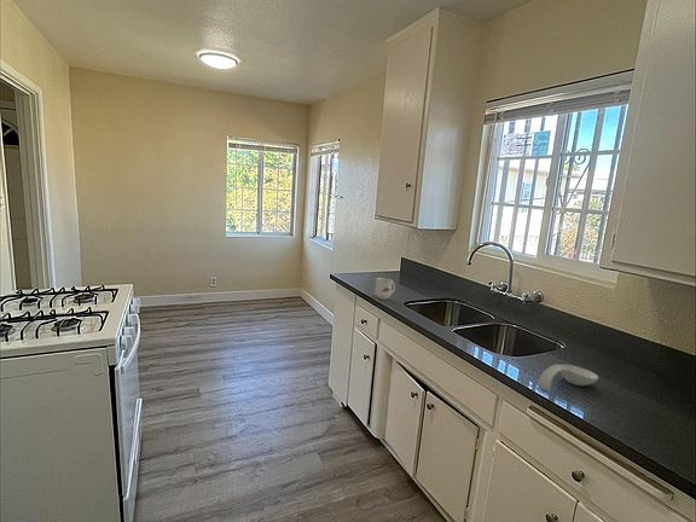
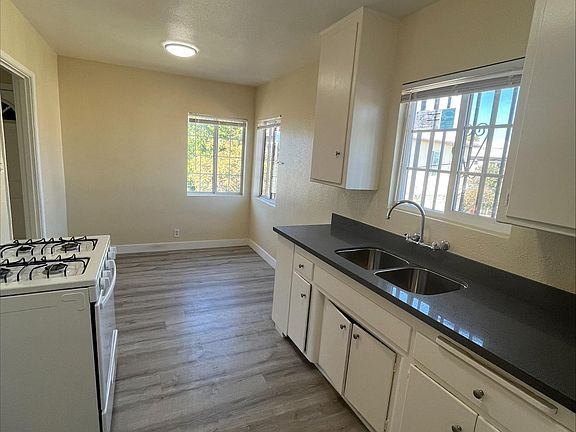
- spoon rest [536,364,599,393]
- mug [375,277,396,301]
